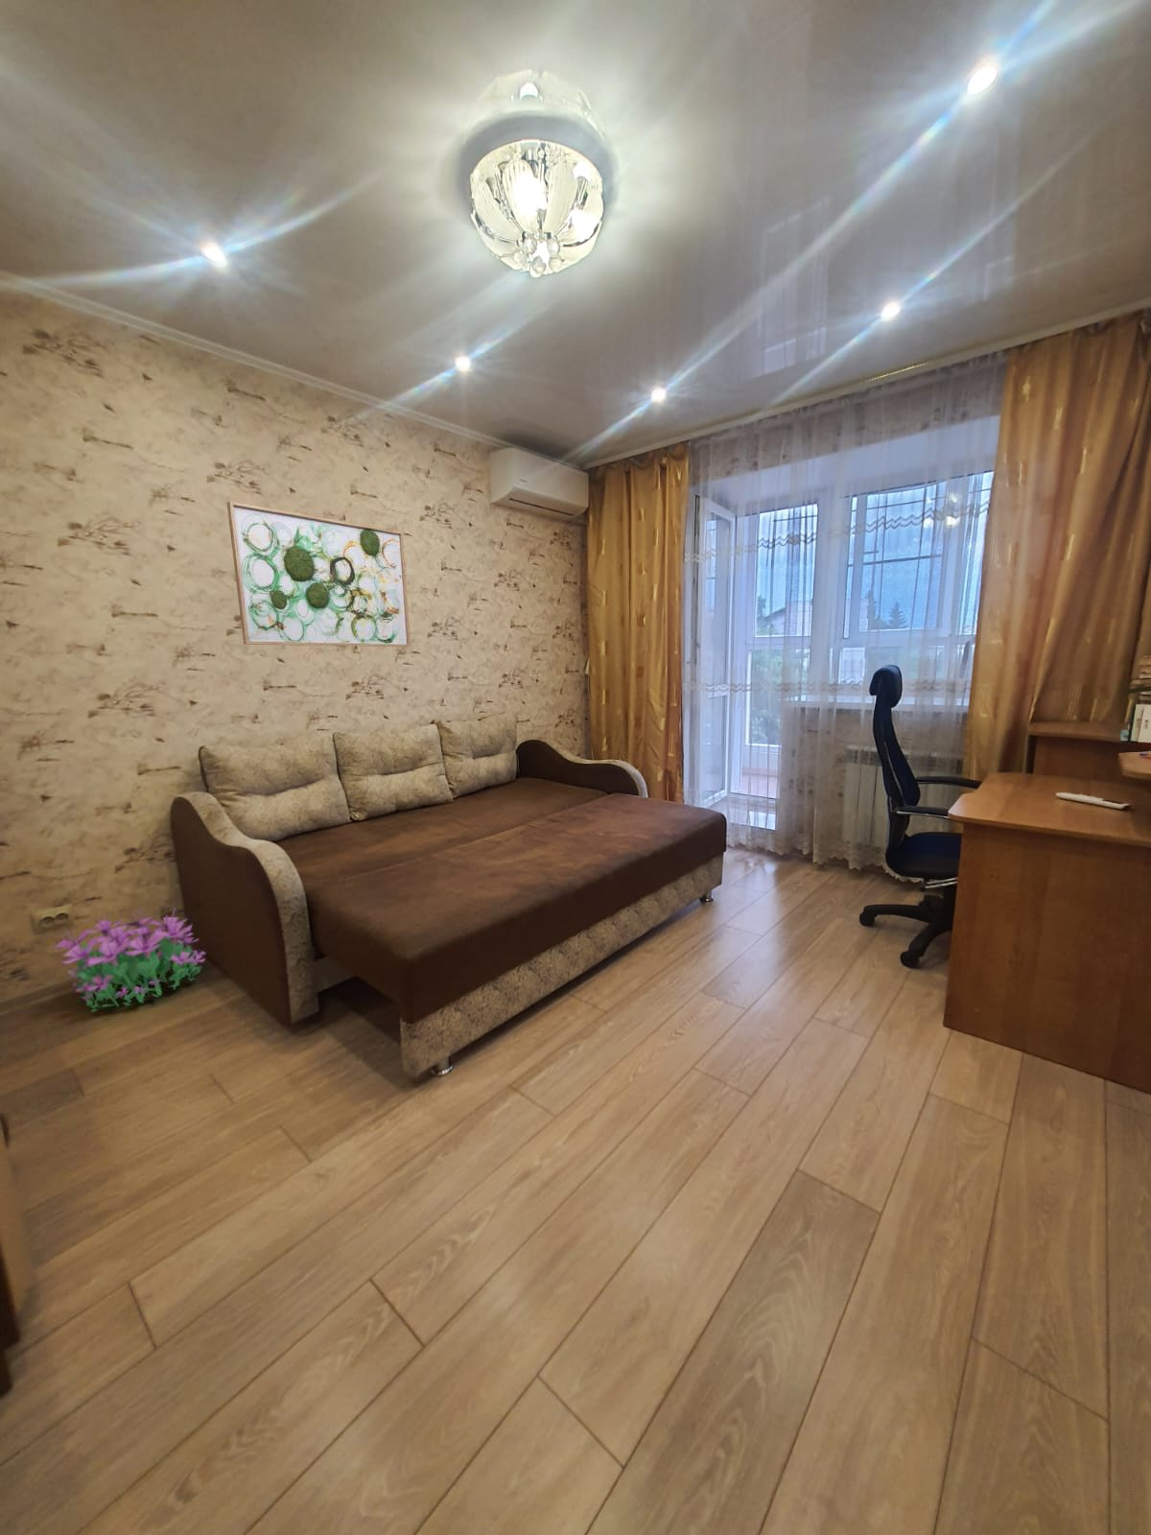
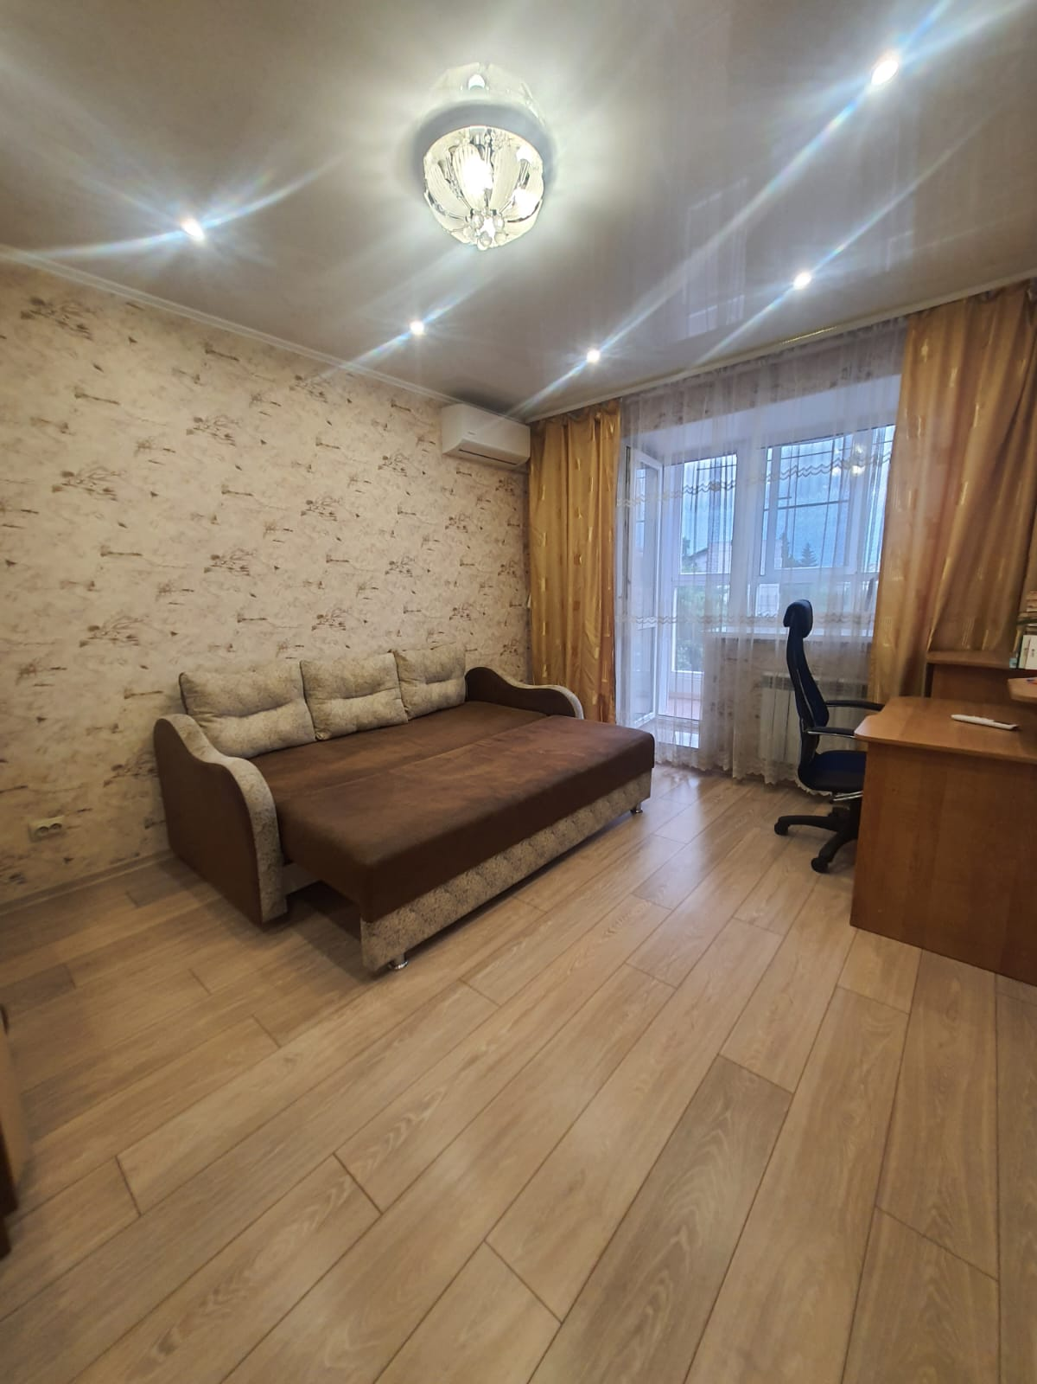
- wall art [226,500,411,648]
- decorative plant [50,906,207,1013]
